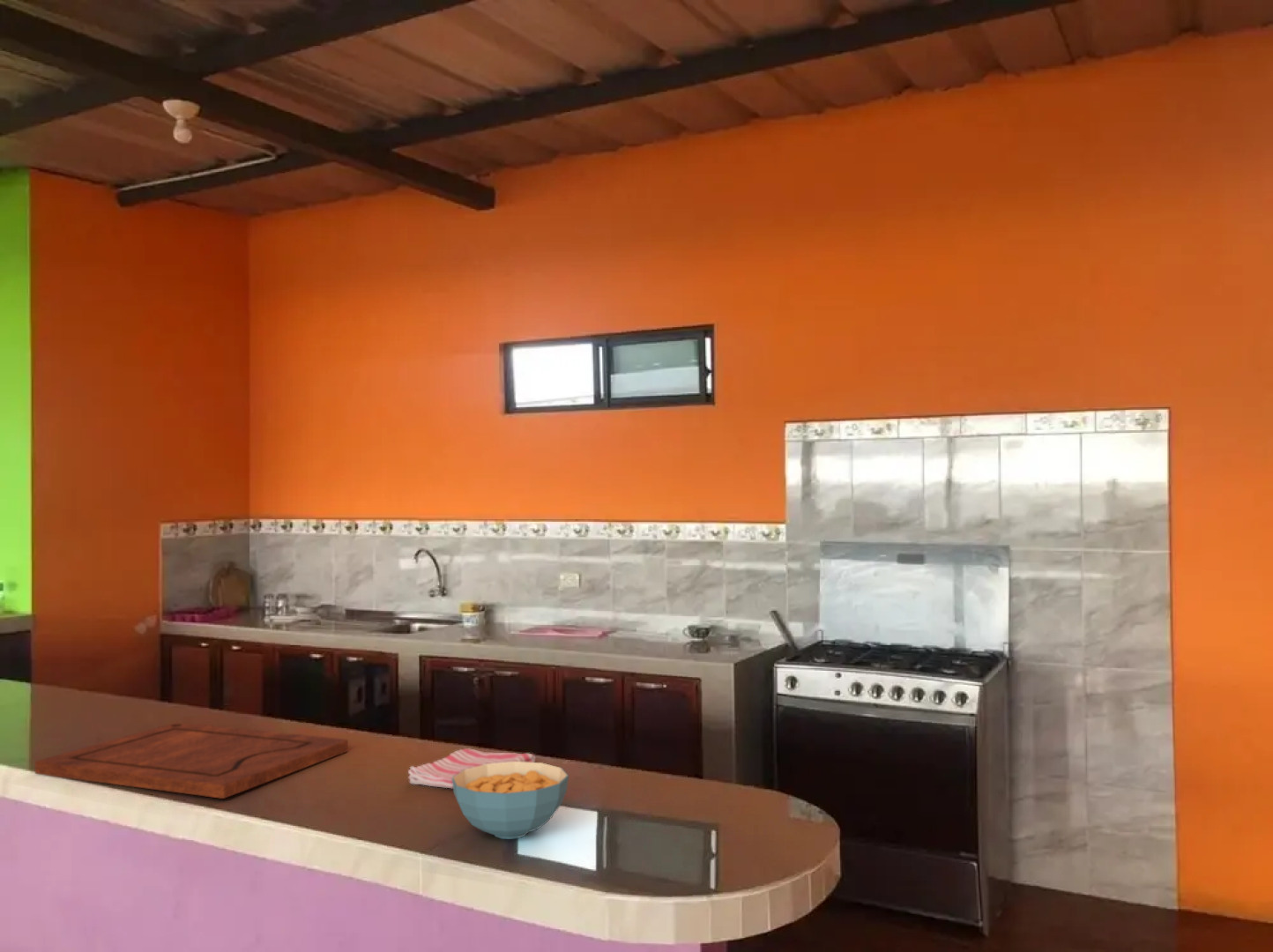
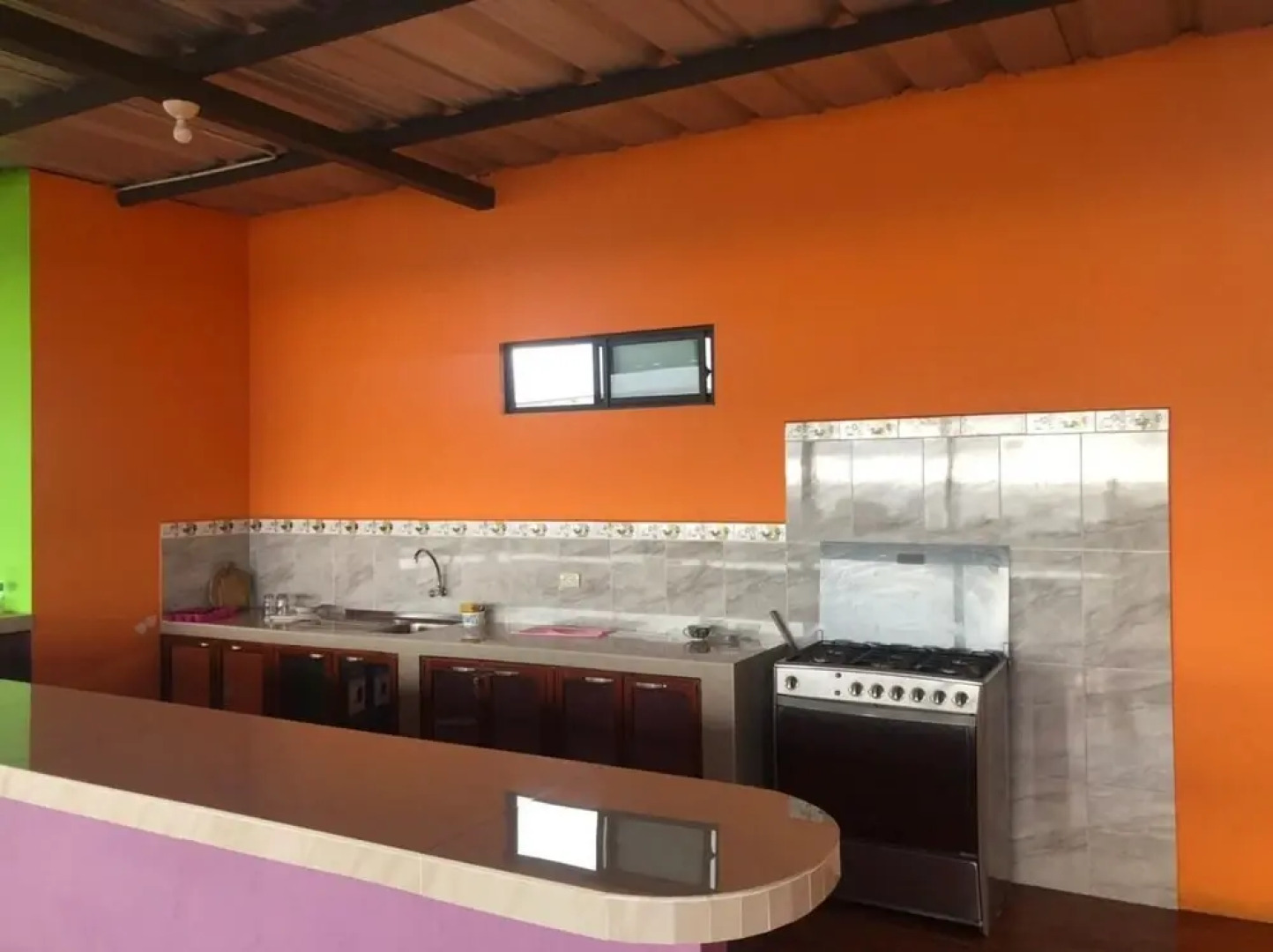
- dish towel [407,747,537,790]
- cutting board [34,722,349,800]
- cereal bowl [451,762,570,840]
